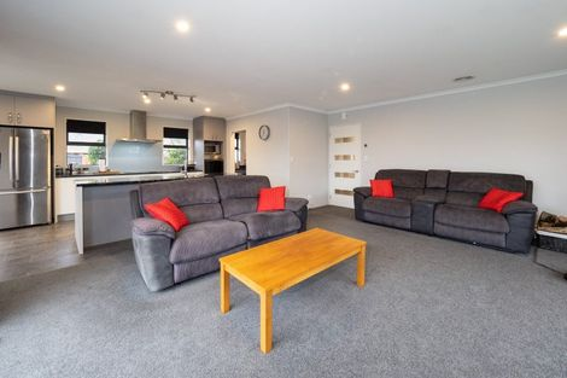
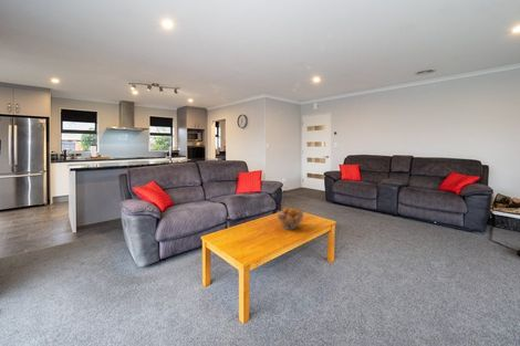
+ fruit basket [275,206,305,230]
